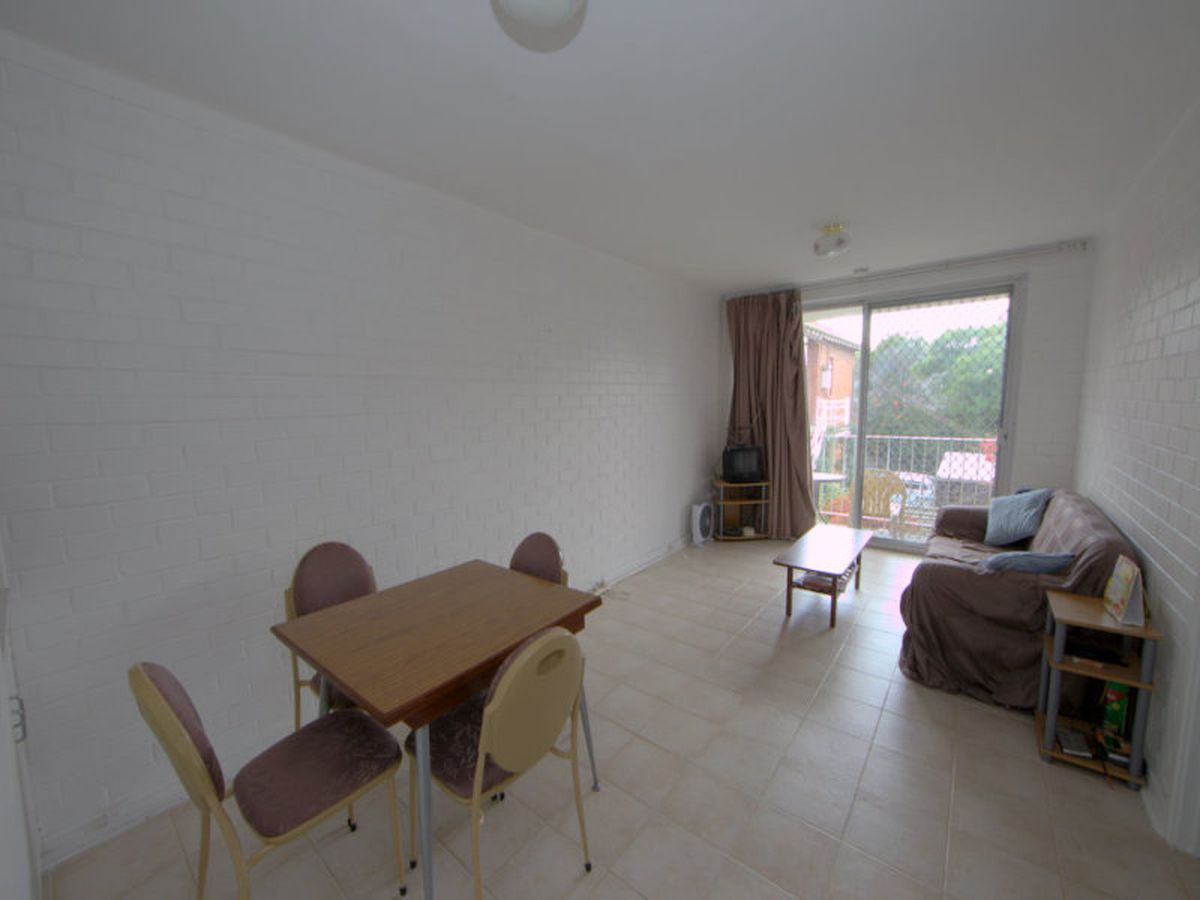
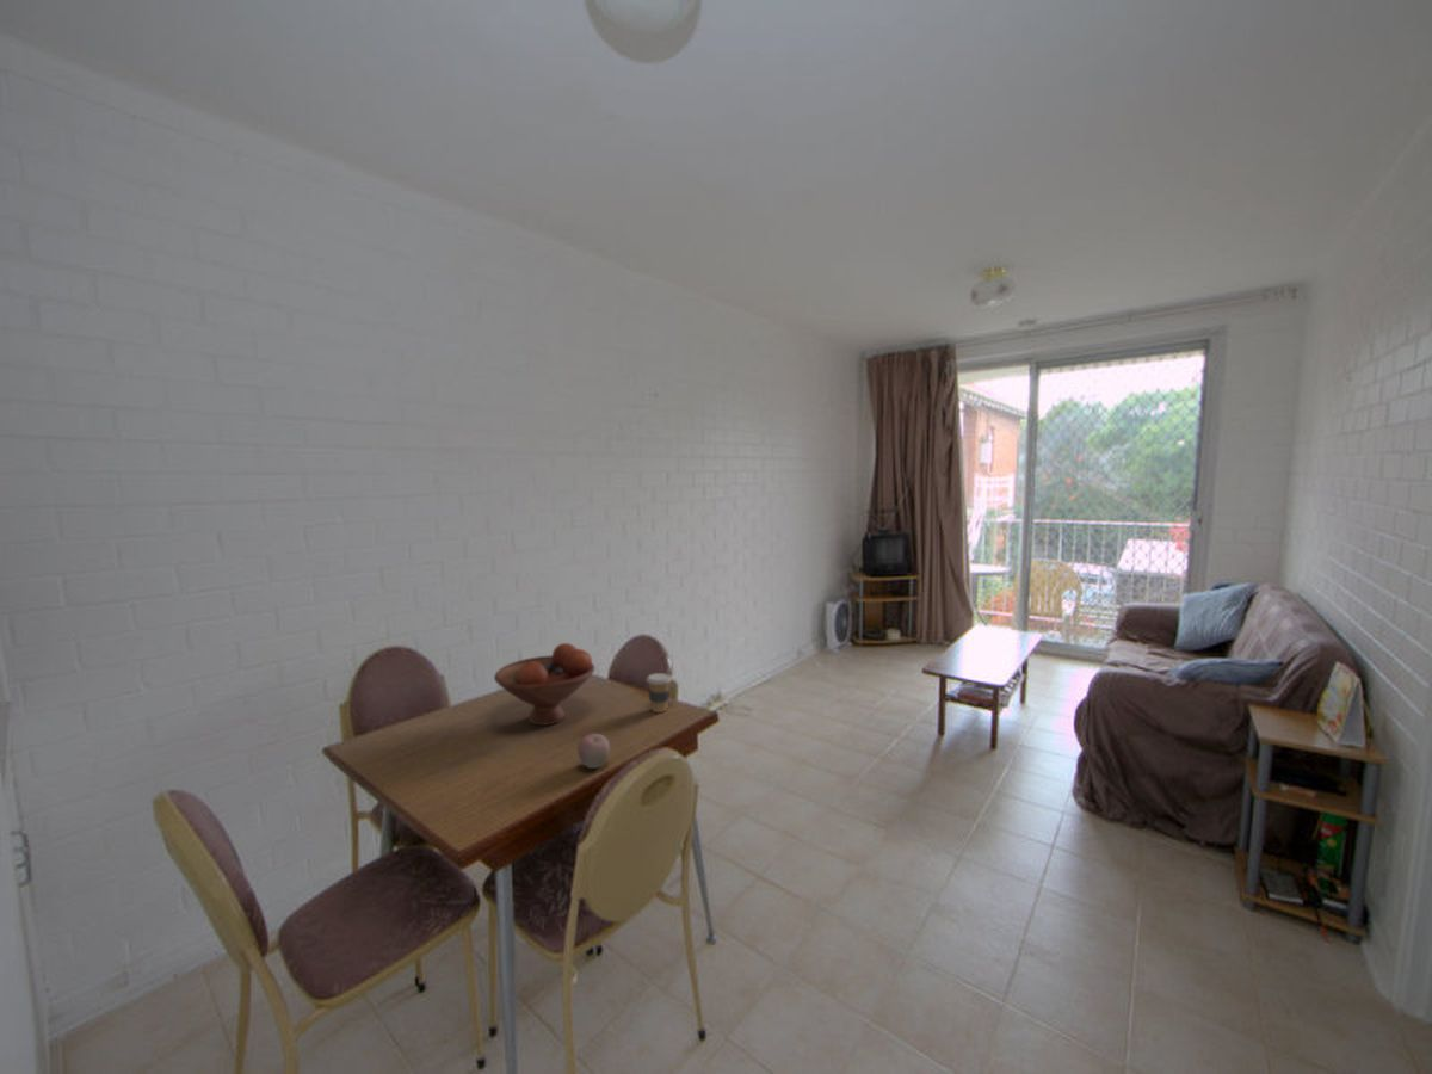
+ fruit bowl [493,642,595,727]
+ coffee cup [646,672,673,714]
+ apple [576,733,611,770]
